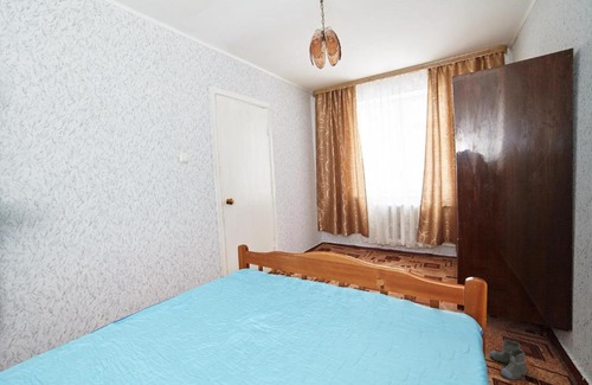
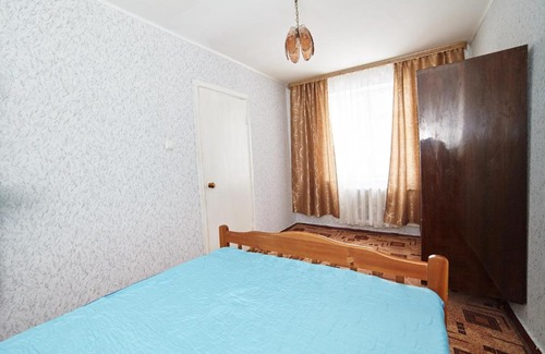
- boots [488,339,529,383]
